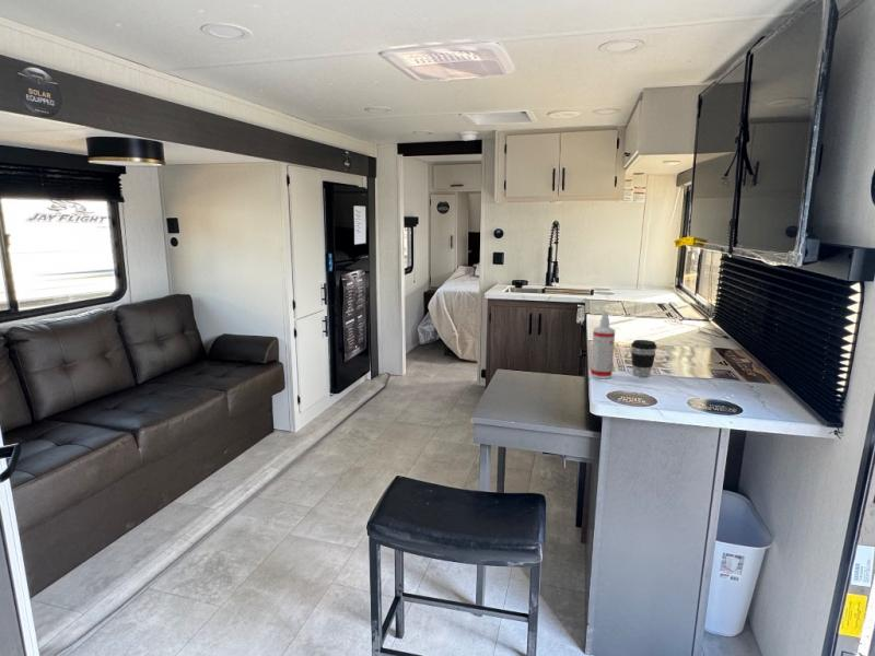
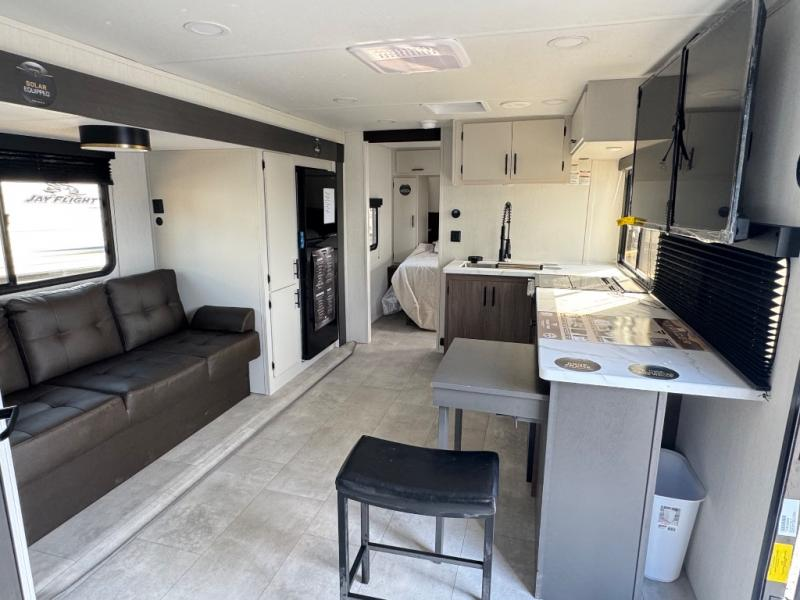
- spray bottle [590,311,616,379]
- coffee cup [630,339,658,378]
